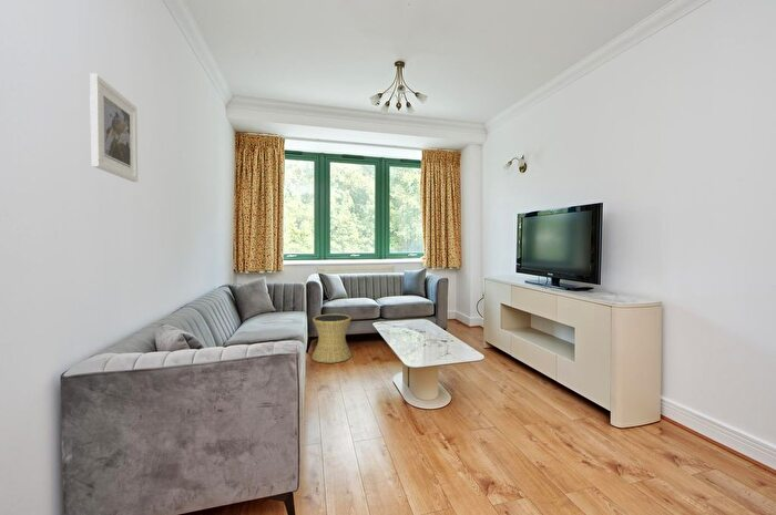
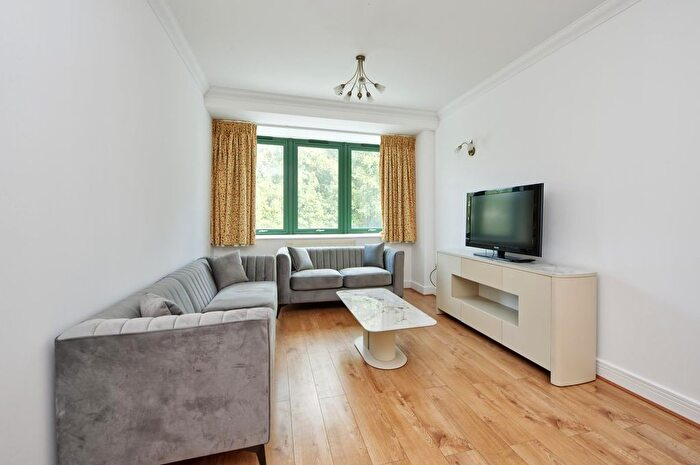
- side table [310,313,353,364]
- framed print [89,72,139,183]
